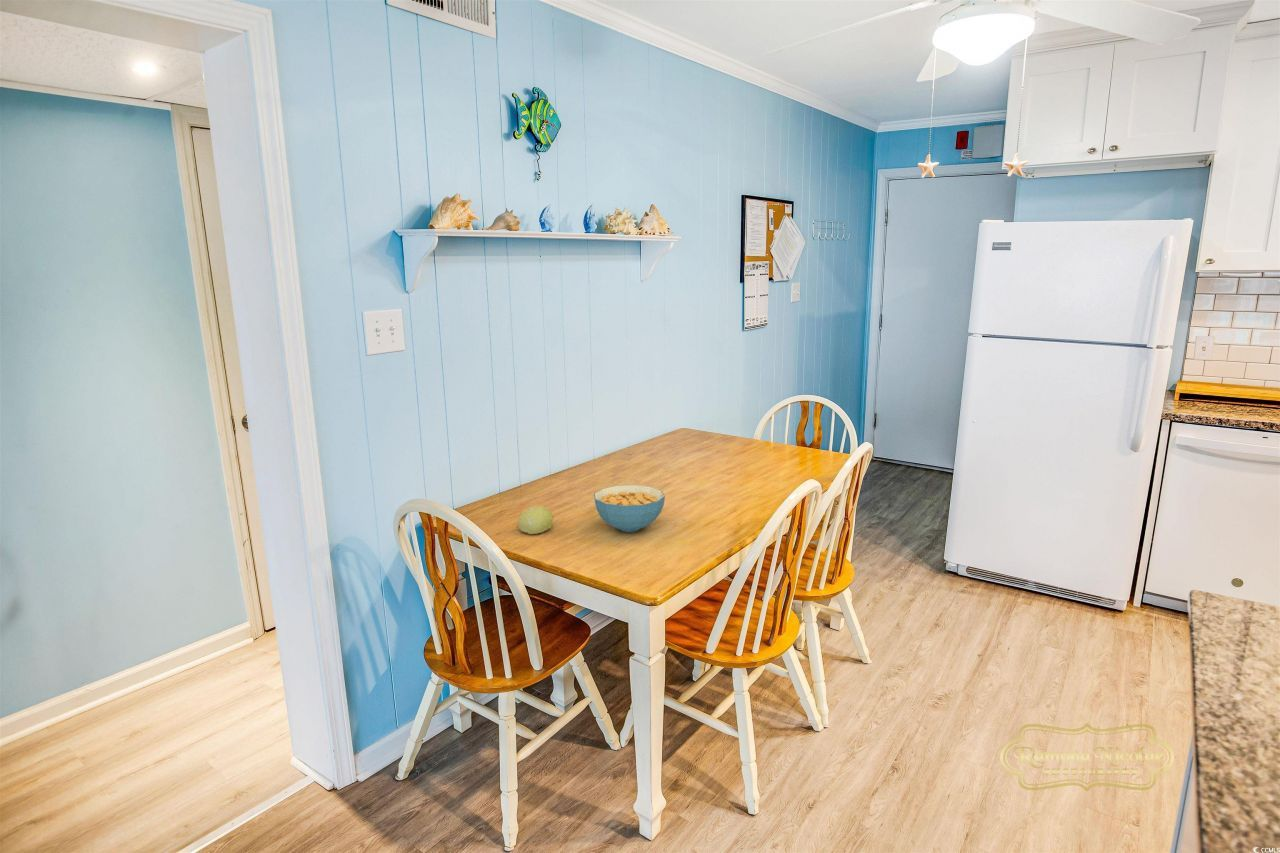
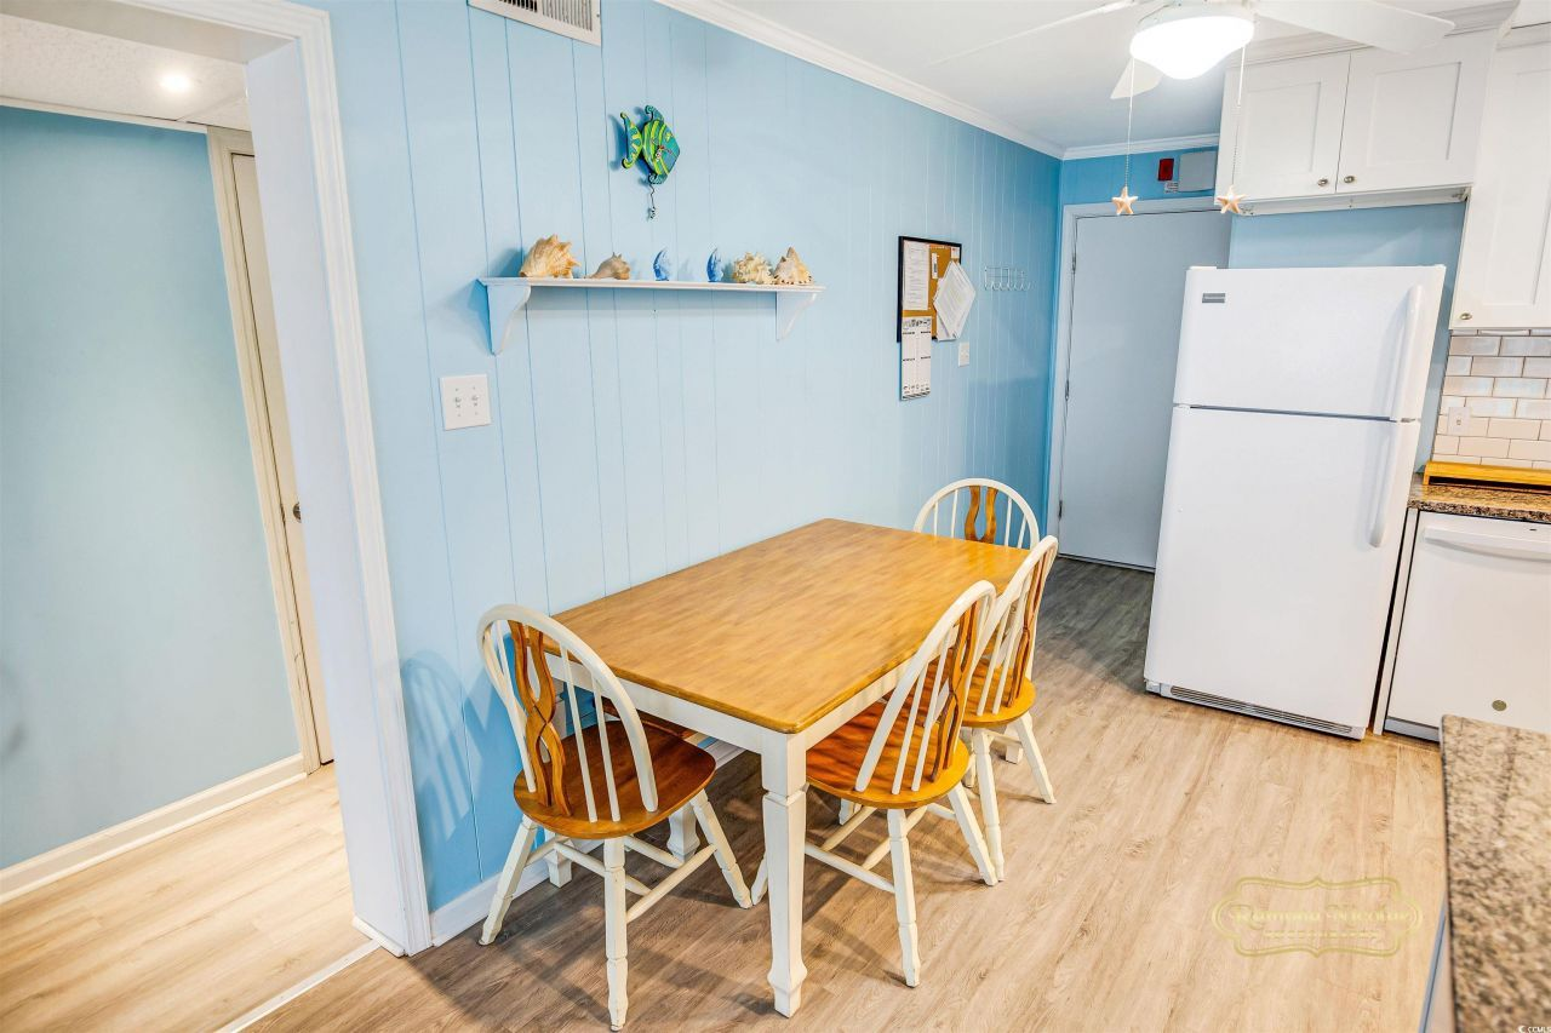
- fruit [517,505,554,535]
- cereal bowl [593,484,666,533]
